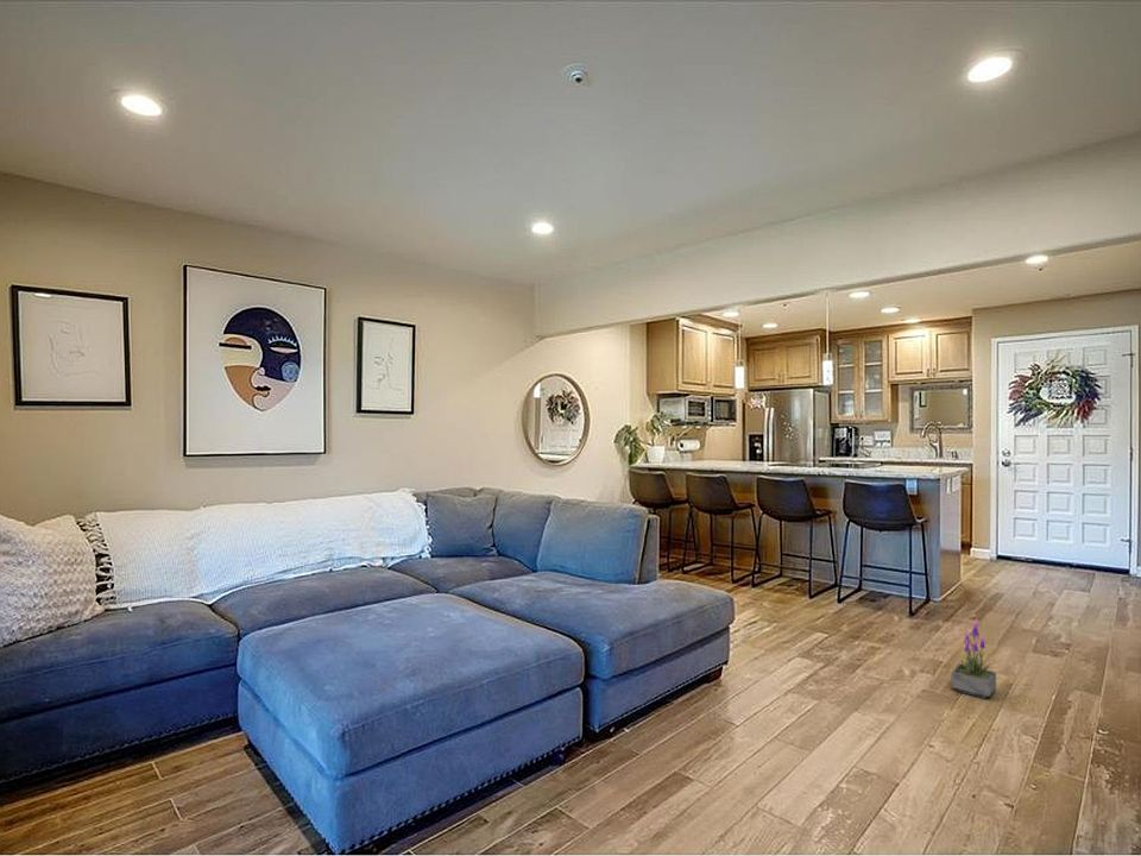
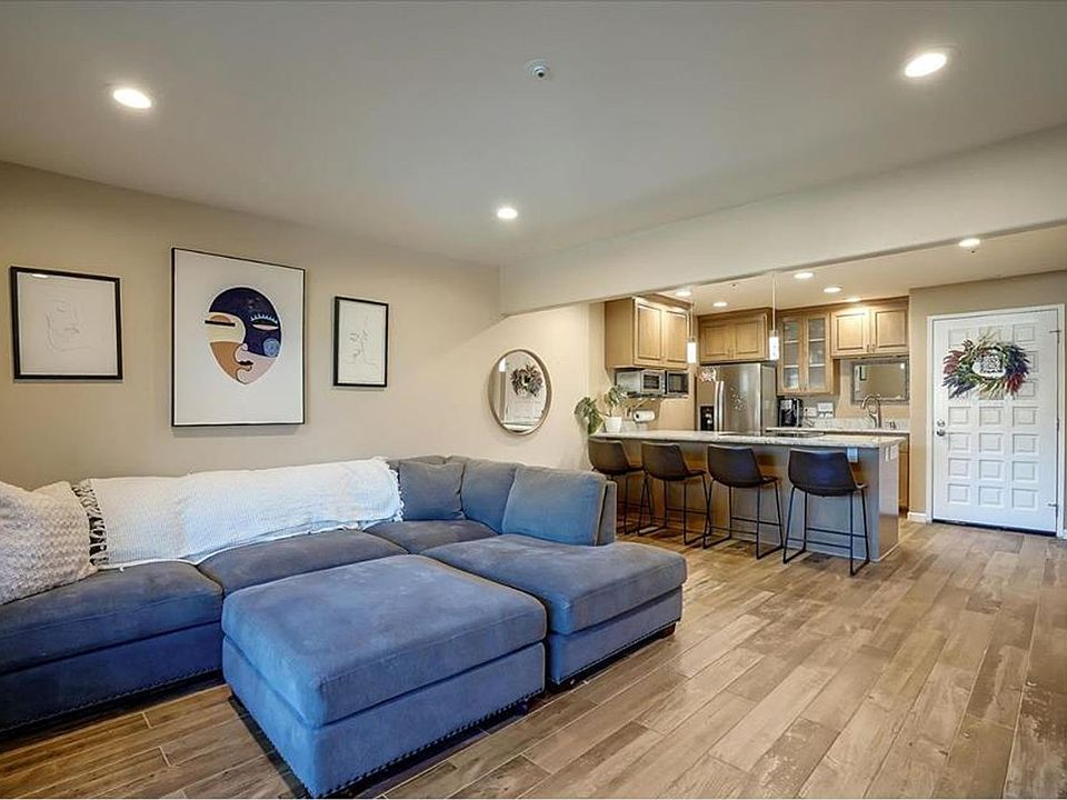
- potted plant [951,617,997,699]
